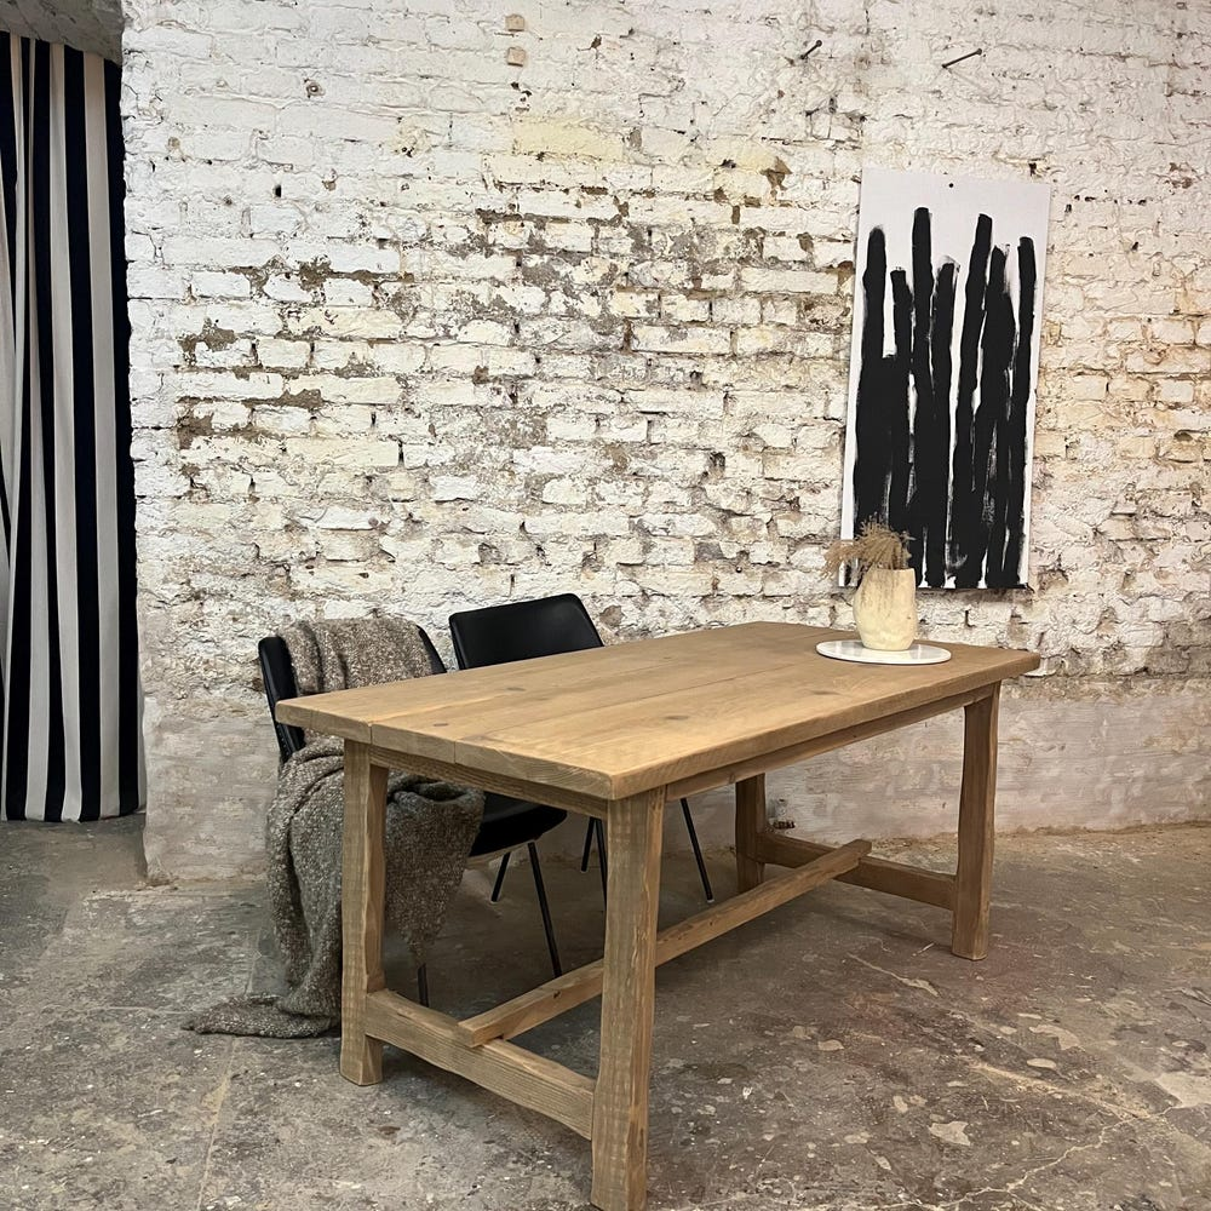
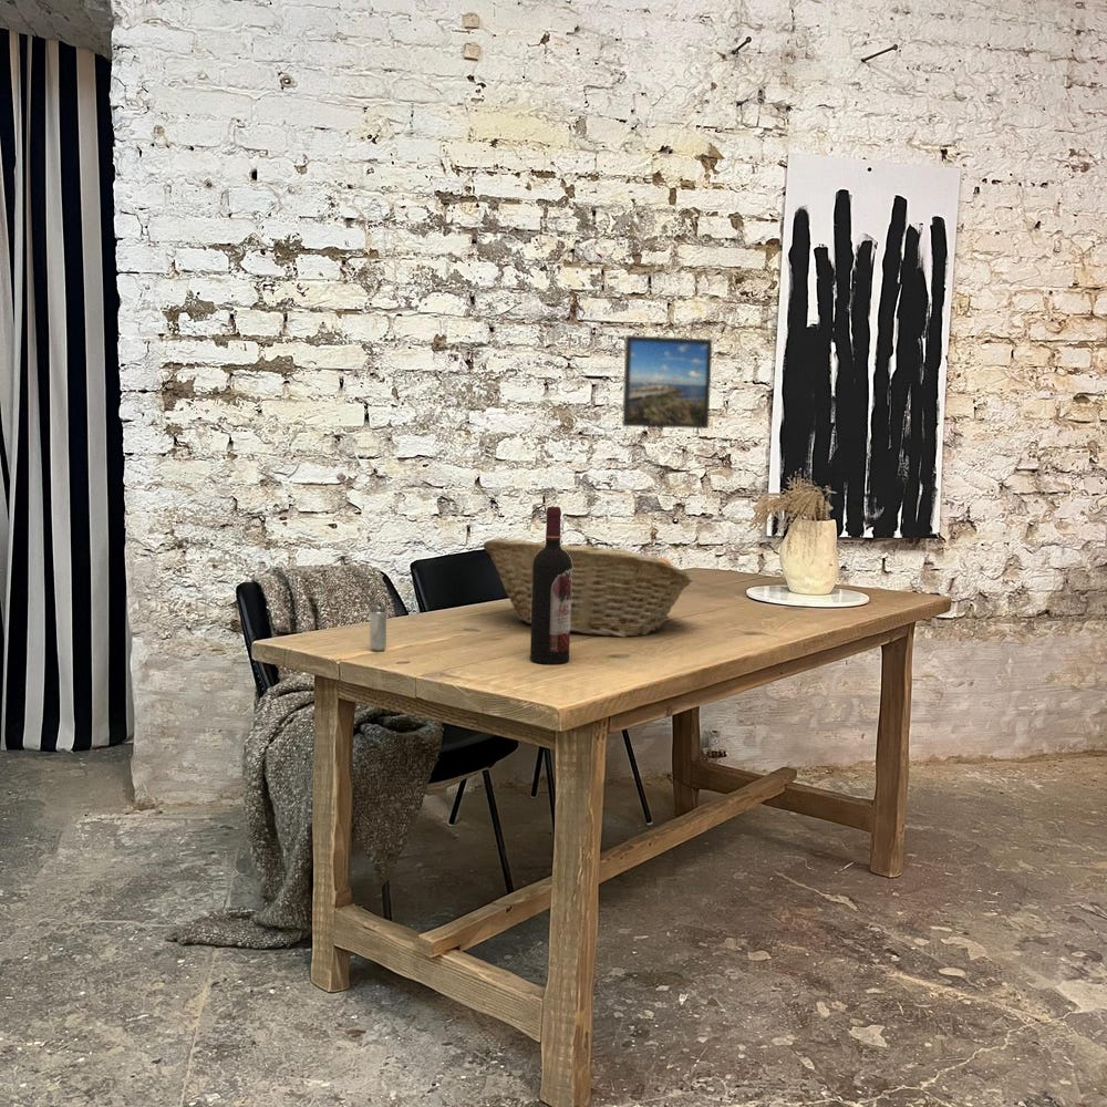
+ shaker [368,599,389,652]
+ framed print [621,334,713,430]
+ wine bottle [529,506,572,665]
+ fruit basket [482,537,694,639]
